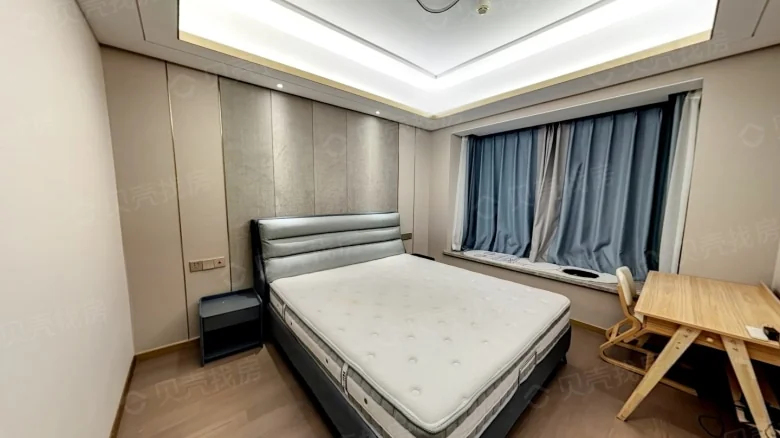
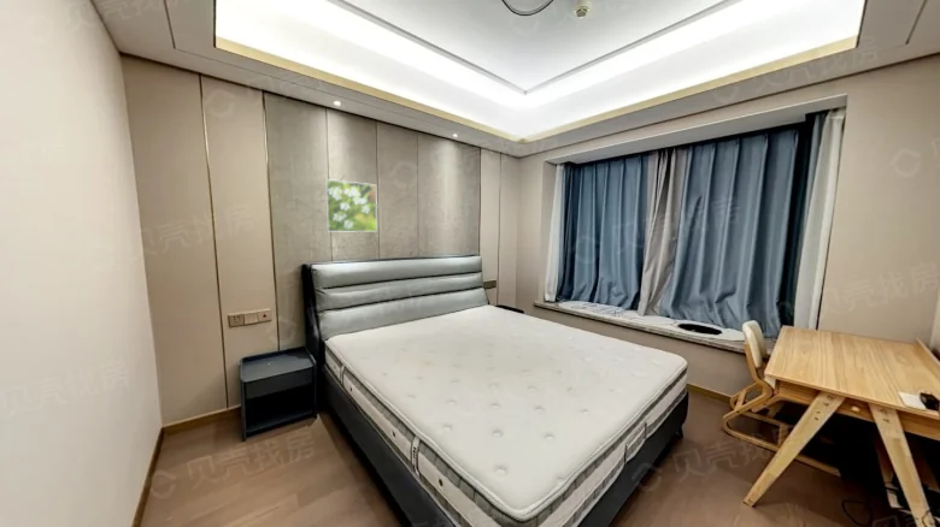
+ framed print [324,178,378,233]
